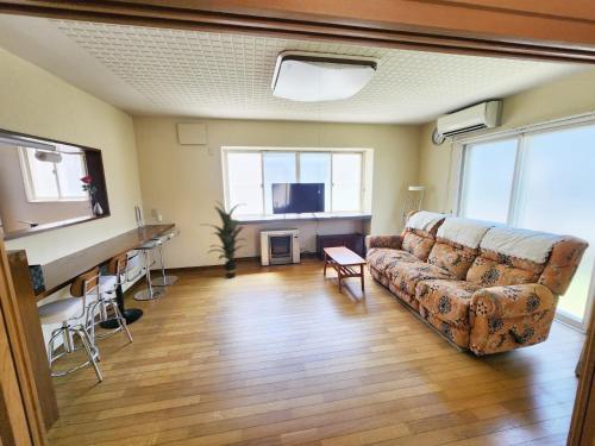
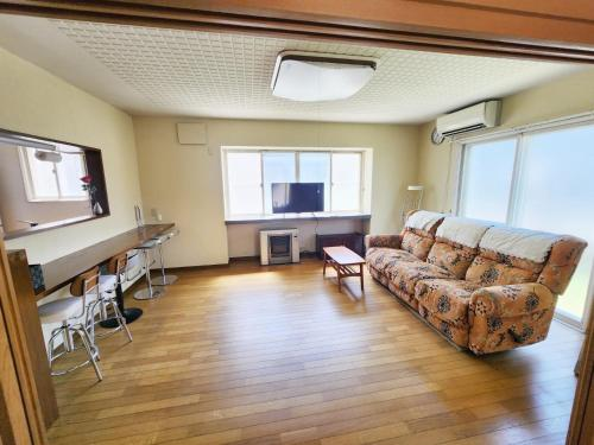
- indoor plant [199,200,249,279]
